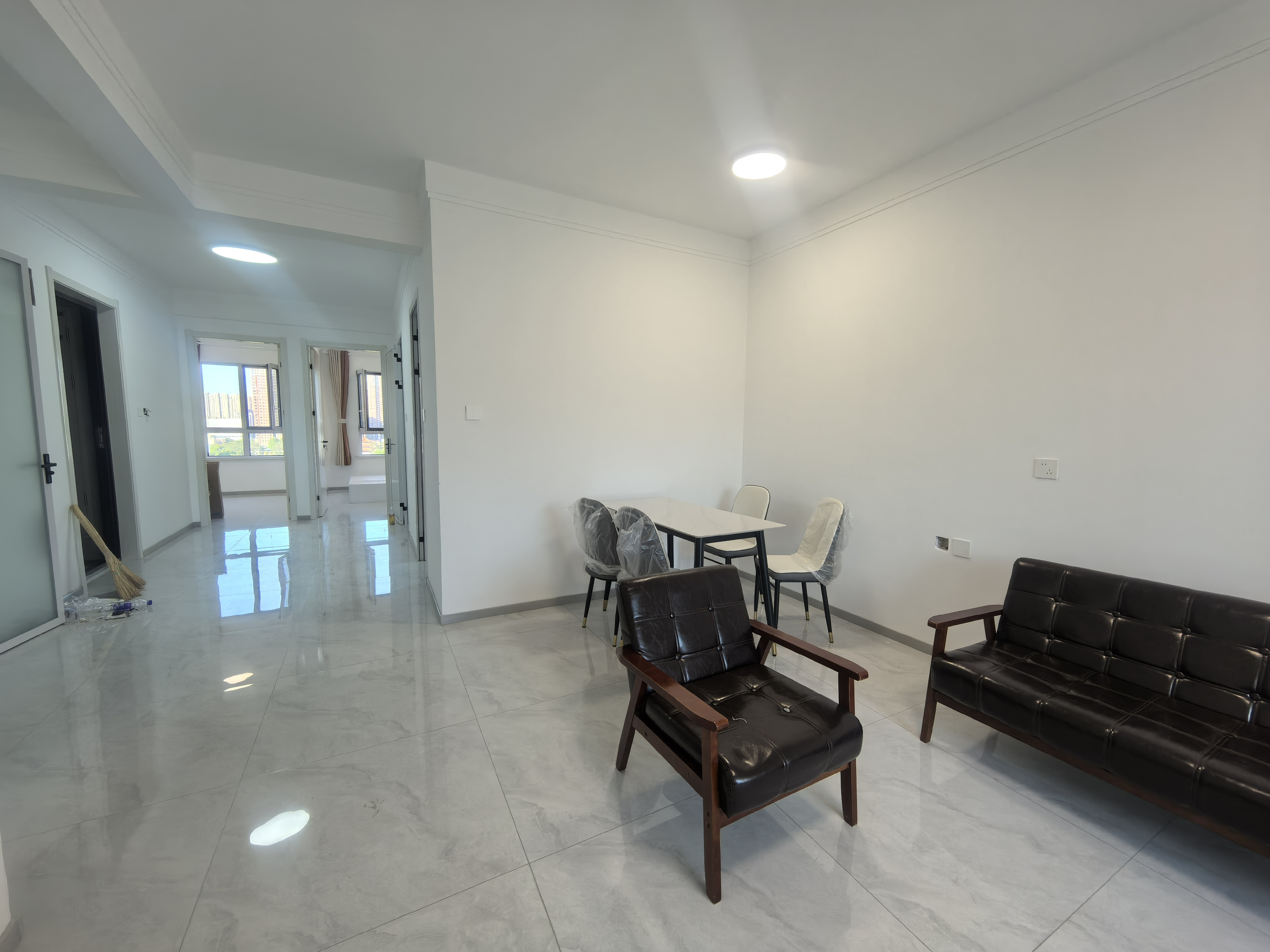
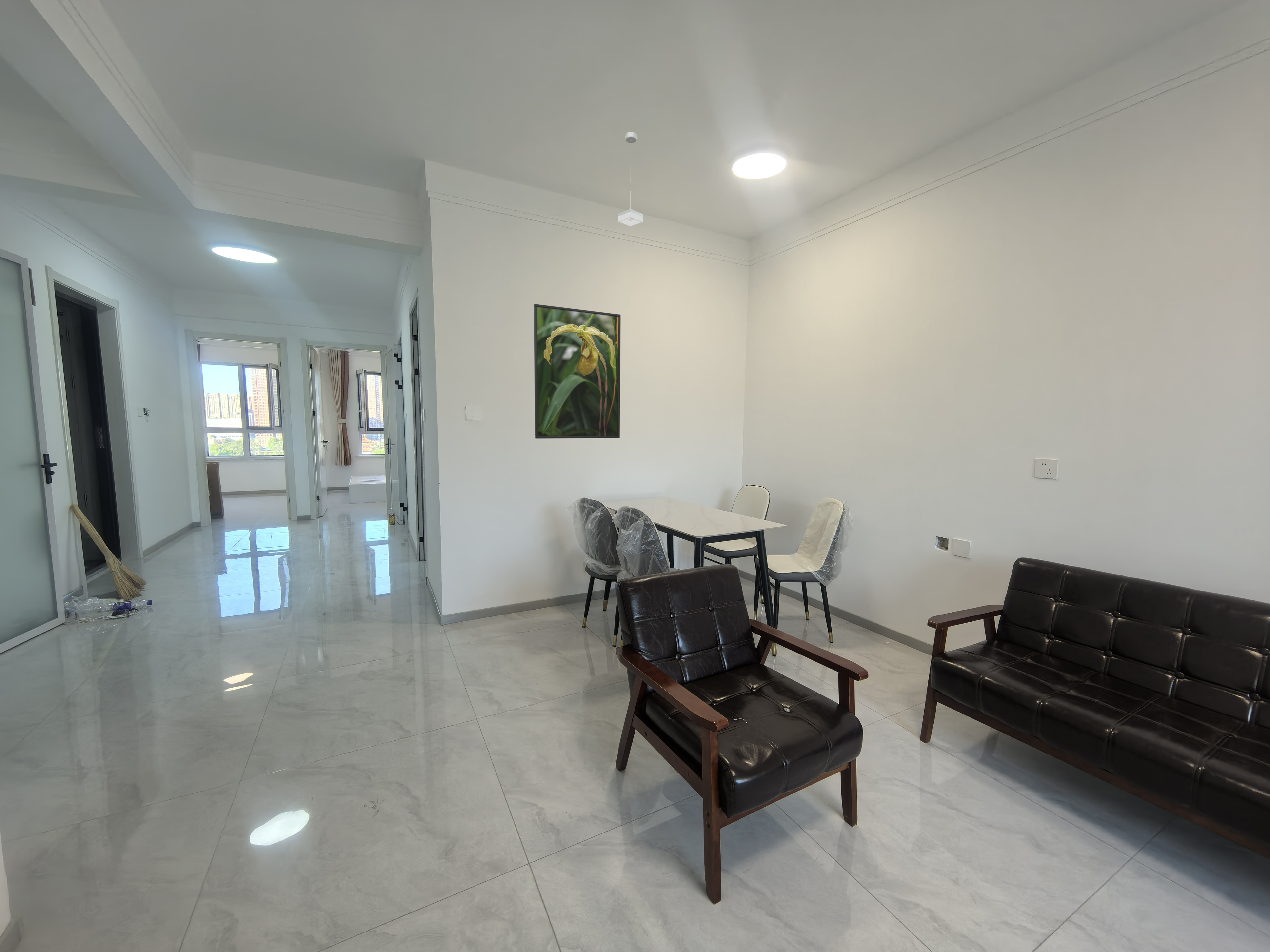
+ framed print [534,304,621,439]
+ pendant lamp [618,132,643,227]
